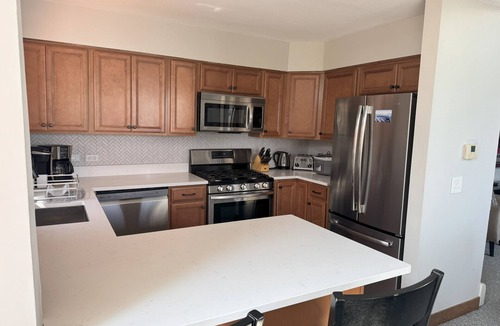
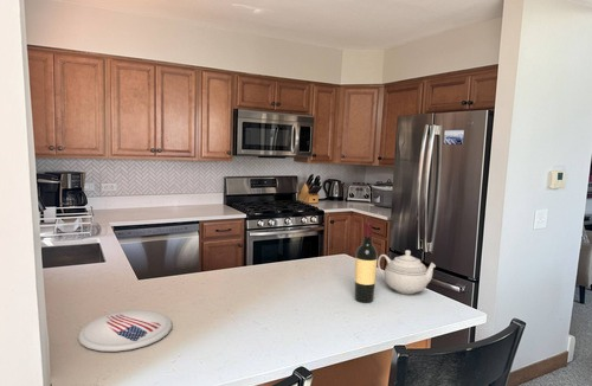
+ teapot [377,249,437,295]
+ plate [77,309,173,353]
+ wine bottle [354,220,379,304]
